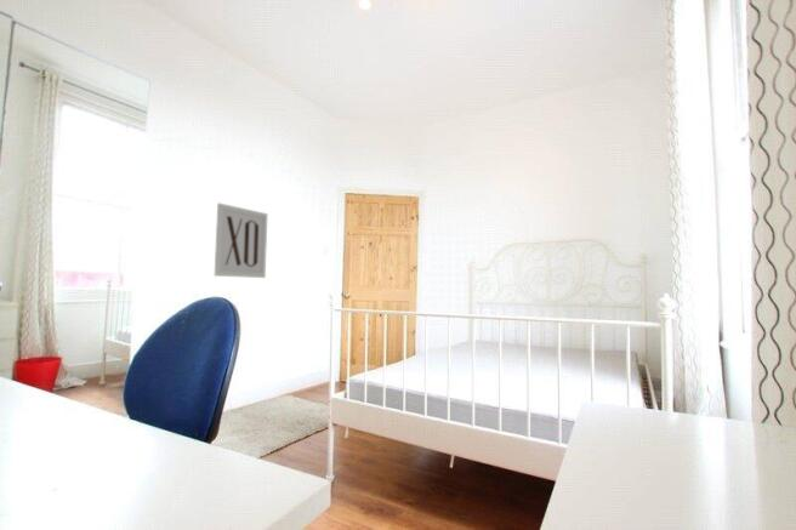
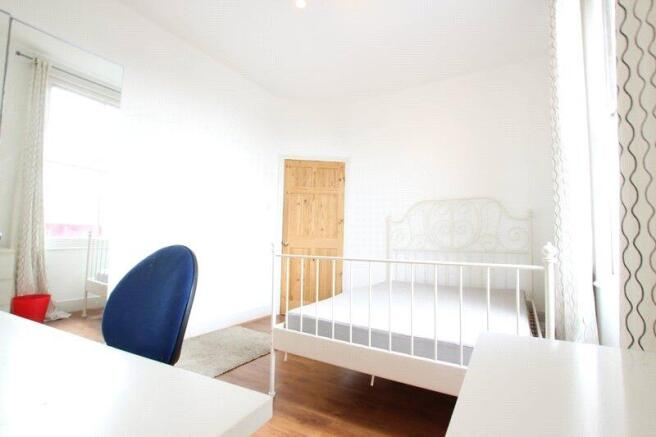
- wall art [214,201,268,279]
